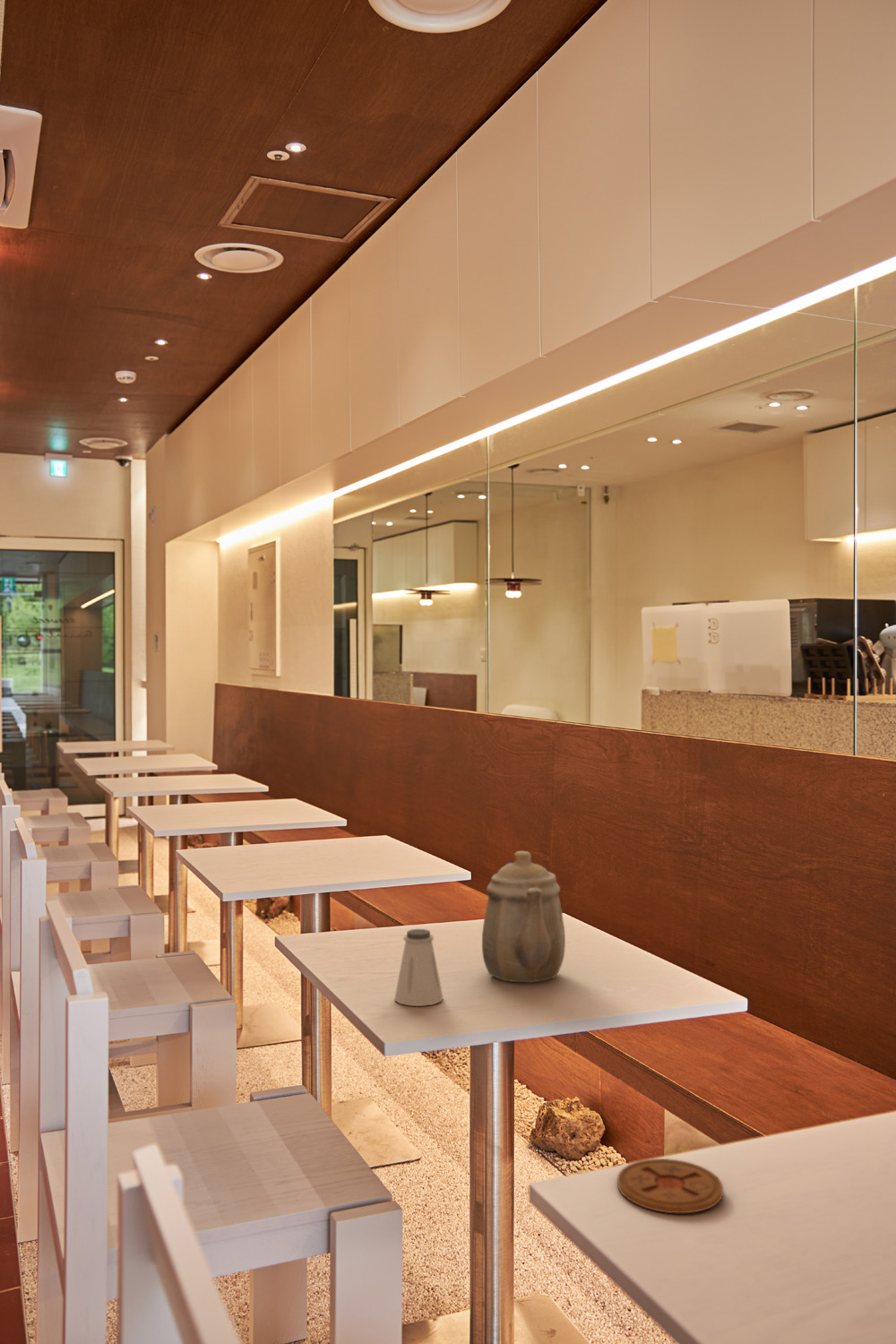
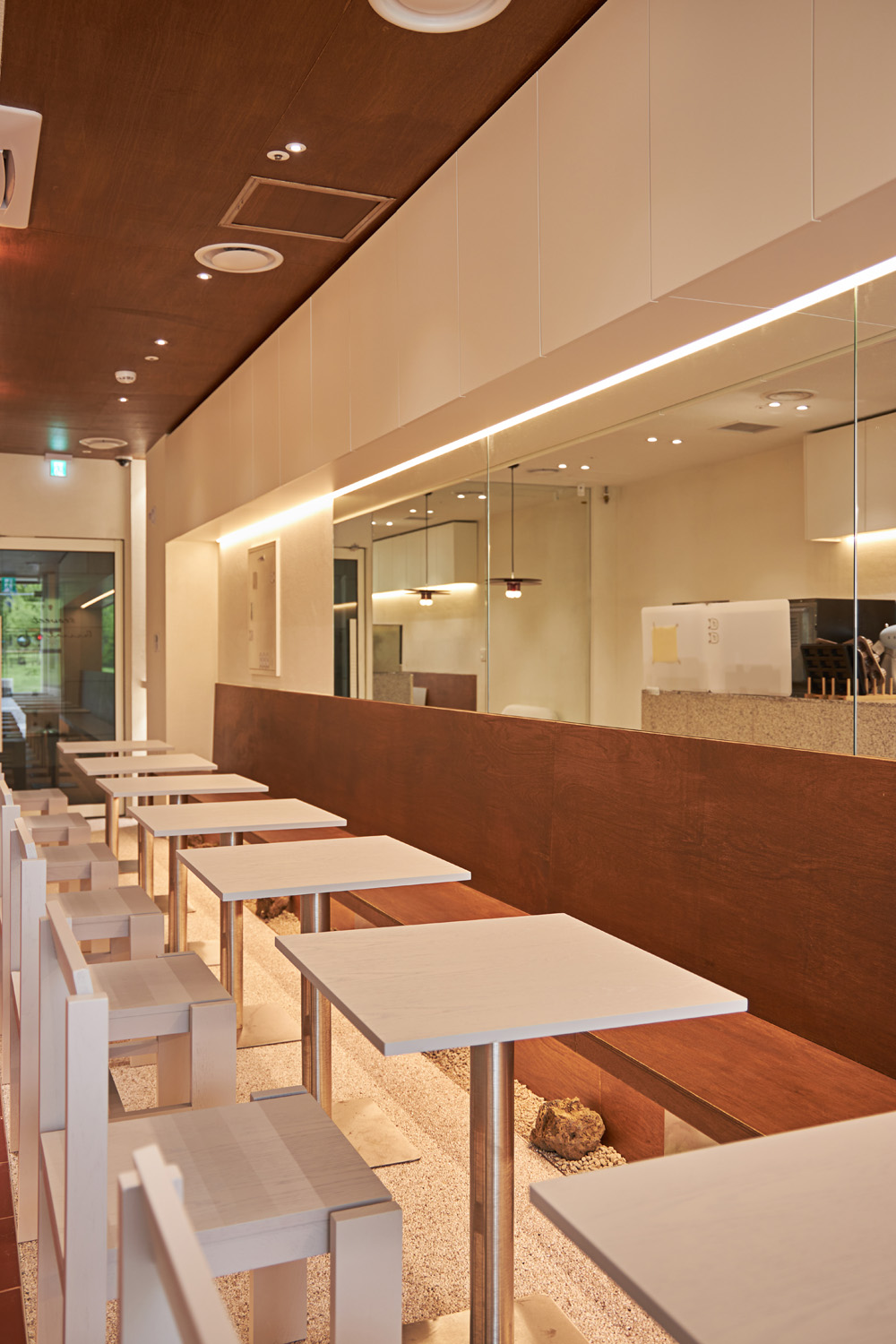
- saltshaker [393,928,444,1007]
- coaster [616,1158,724,1215]
- teapot [481,850,566,983]
